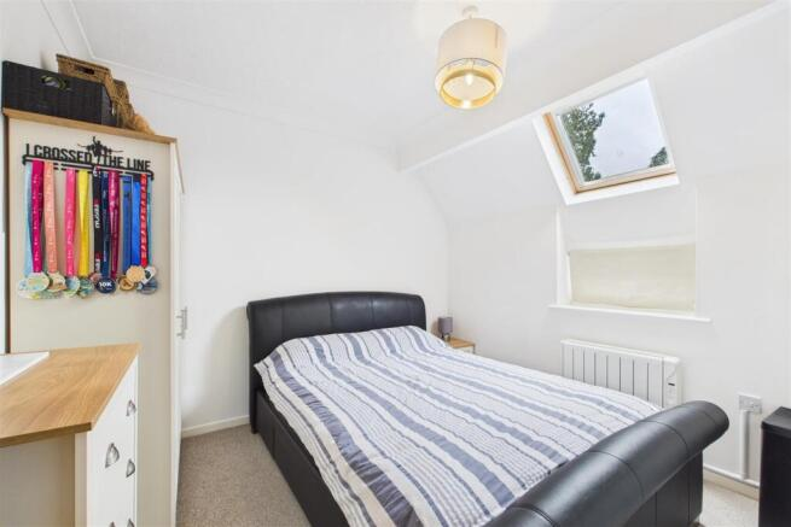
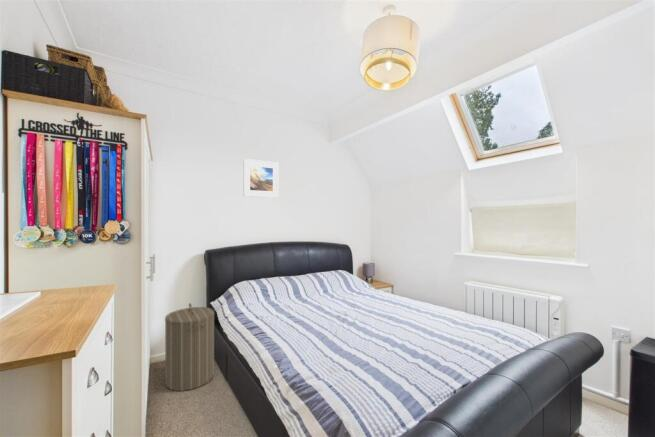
+ laundry hamper [164,302,216,392]
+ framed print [242,158,280,199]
